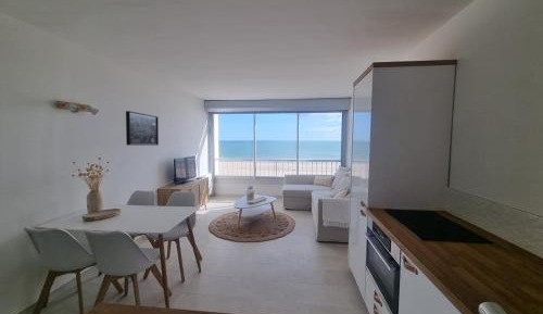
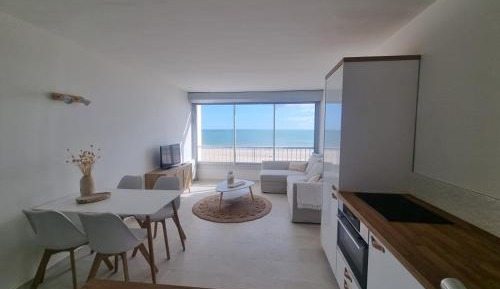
- wall art [125,110,160,147]
